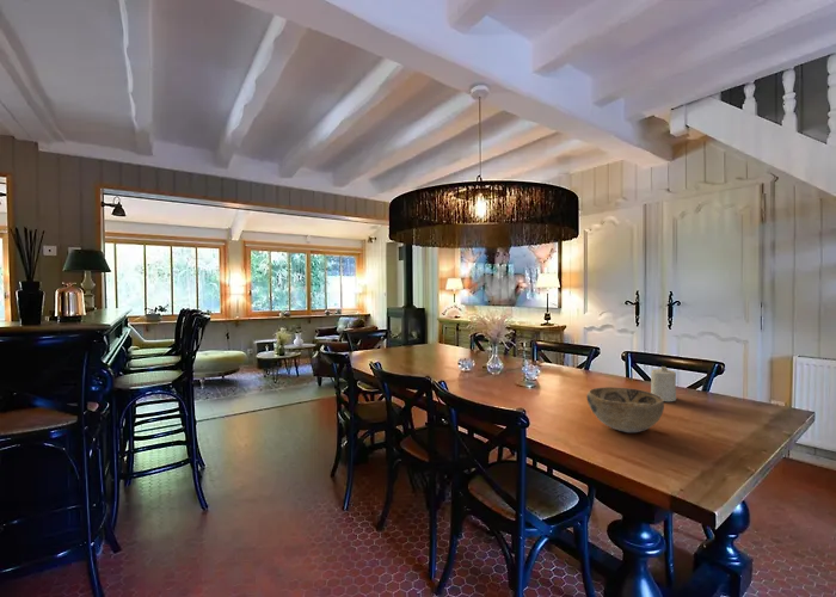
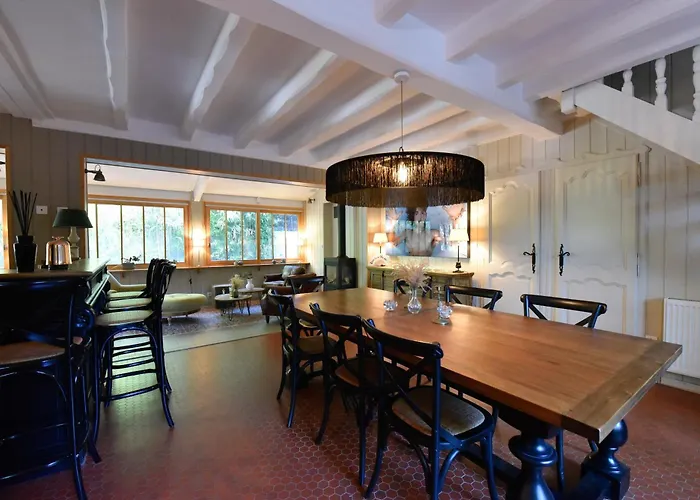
- candle [650,365,677,402]
- decorative bowl [585,386,665,433]
